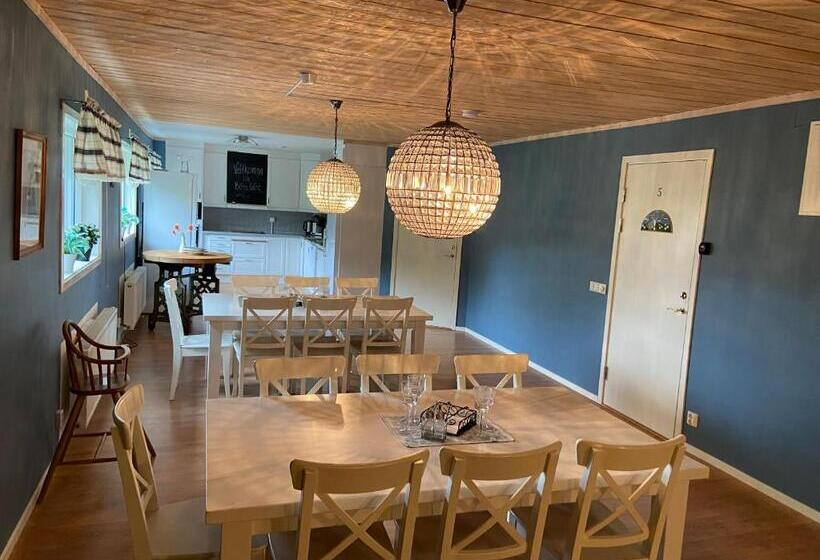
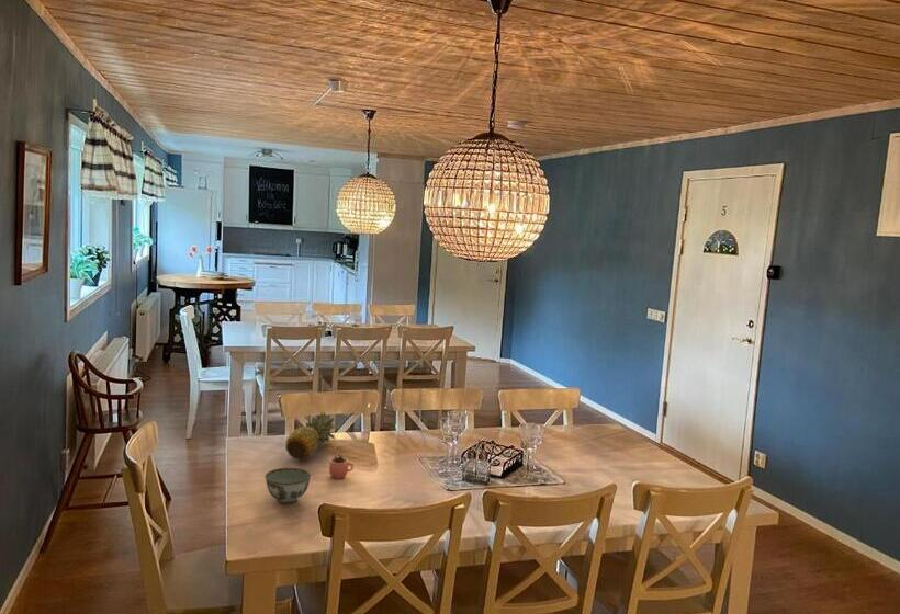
+ bowl [265,467,312,504]
+ cocoa [328,445,355,480]
+ fruit [284,411,337,462]
